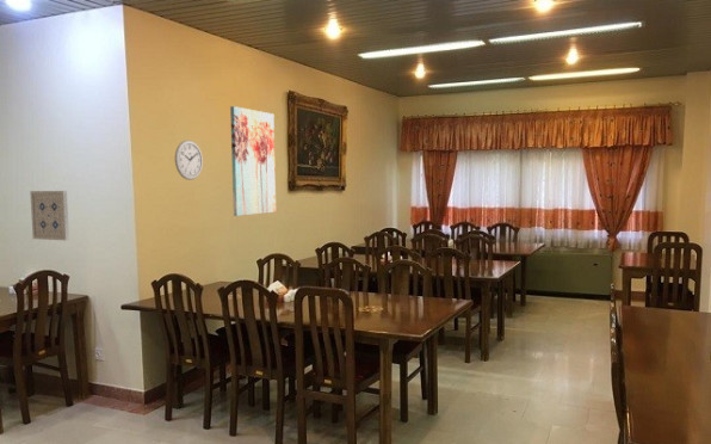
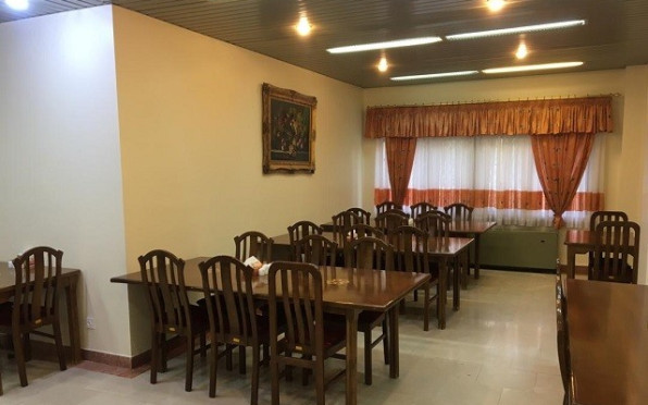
- wall art [229,105,277,217]
- wall clock [174,140,204,181]
- wall art [29,190,70,241]
